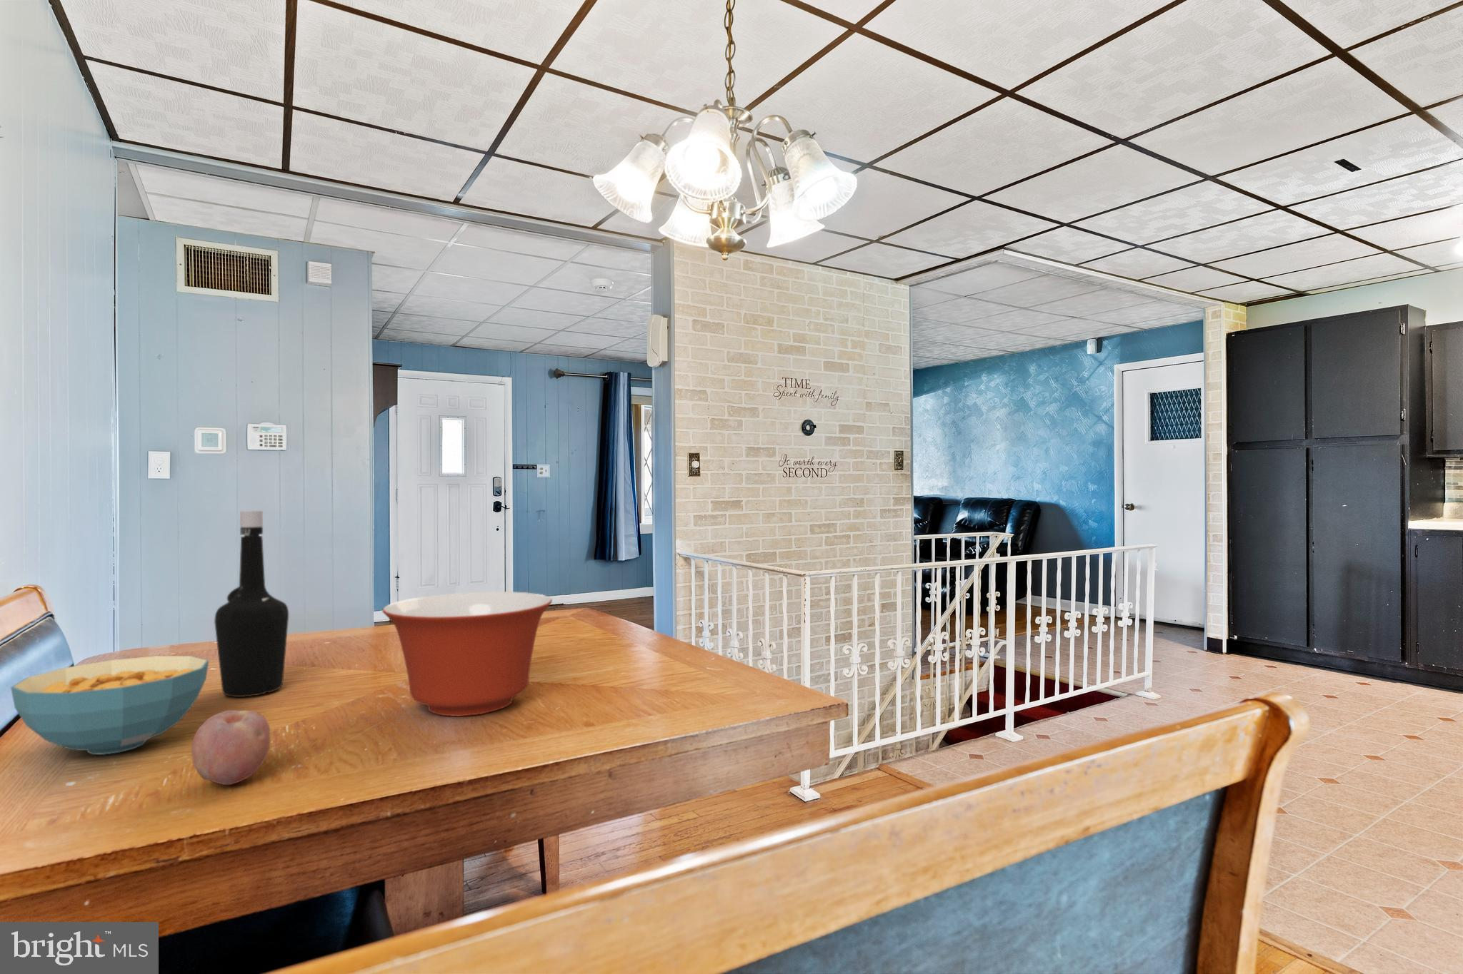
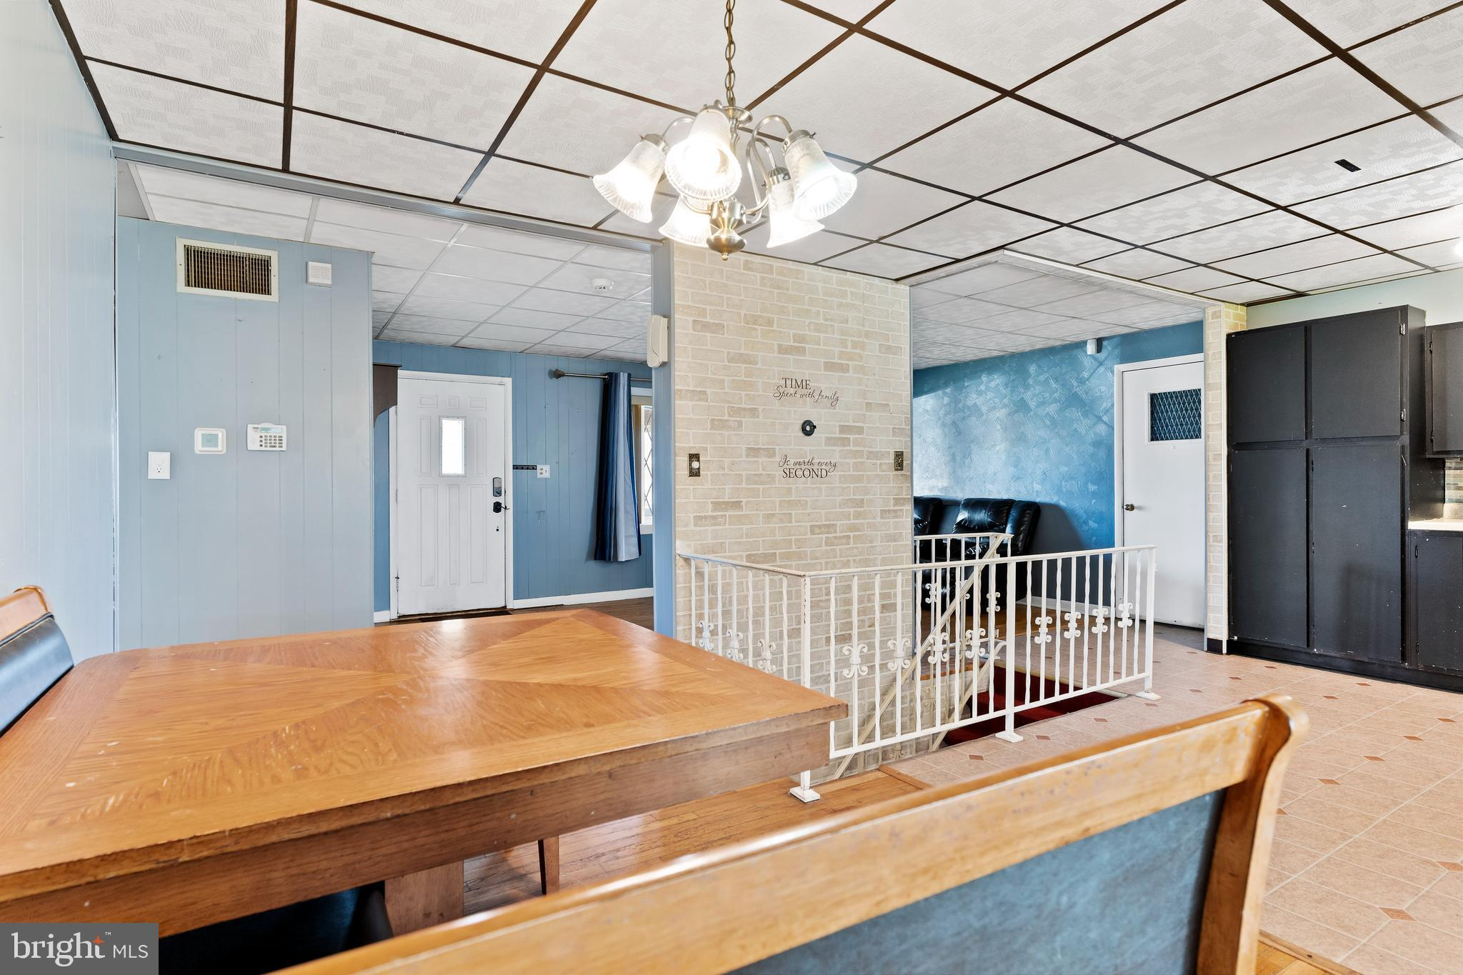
- bottle [213,510,289,698]
- cereal bowl [10,655,209,756]
- mixing bowl [382,591,553,717]
- fruit [190,709,271,786]
